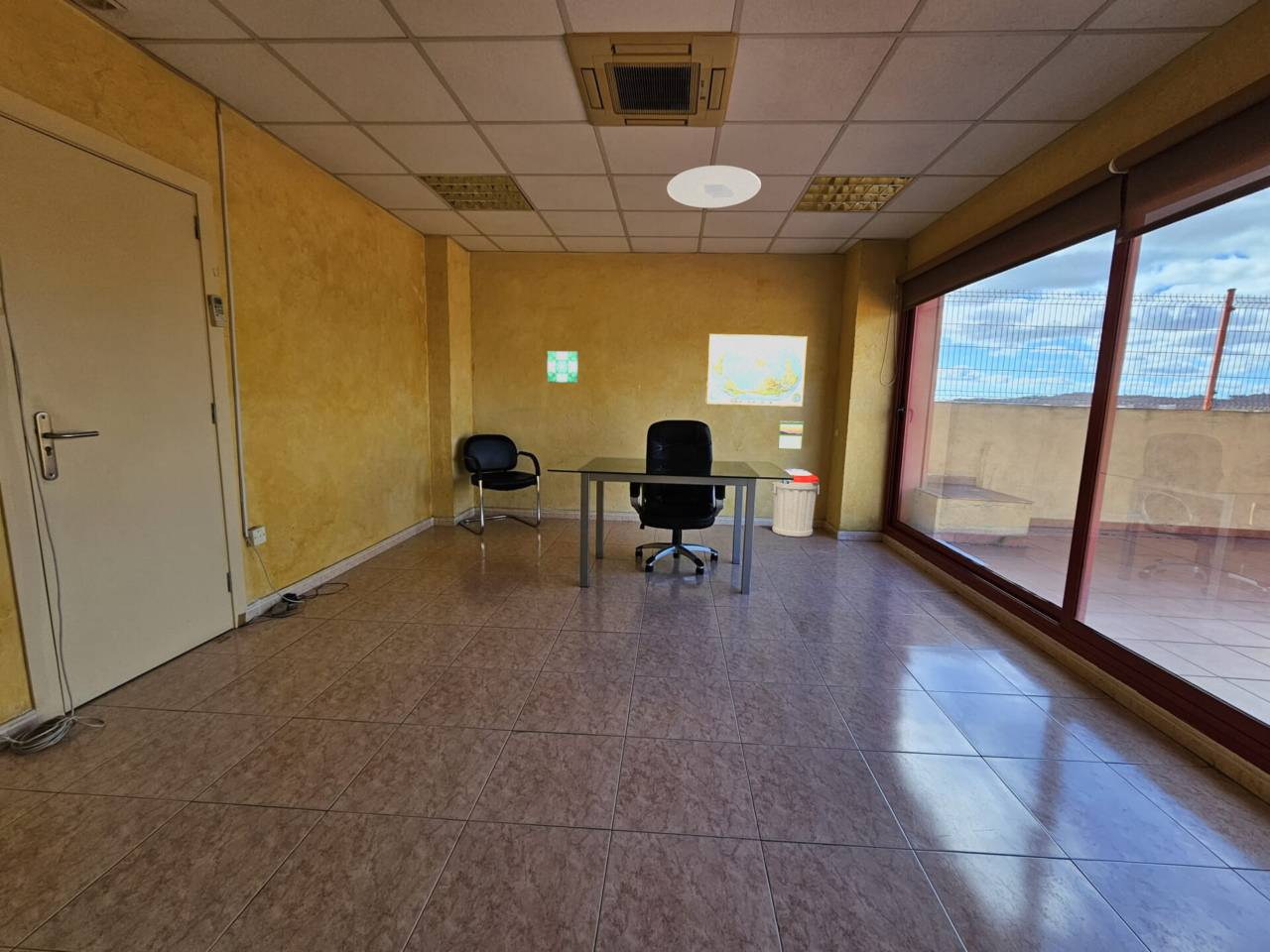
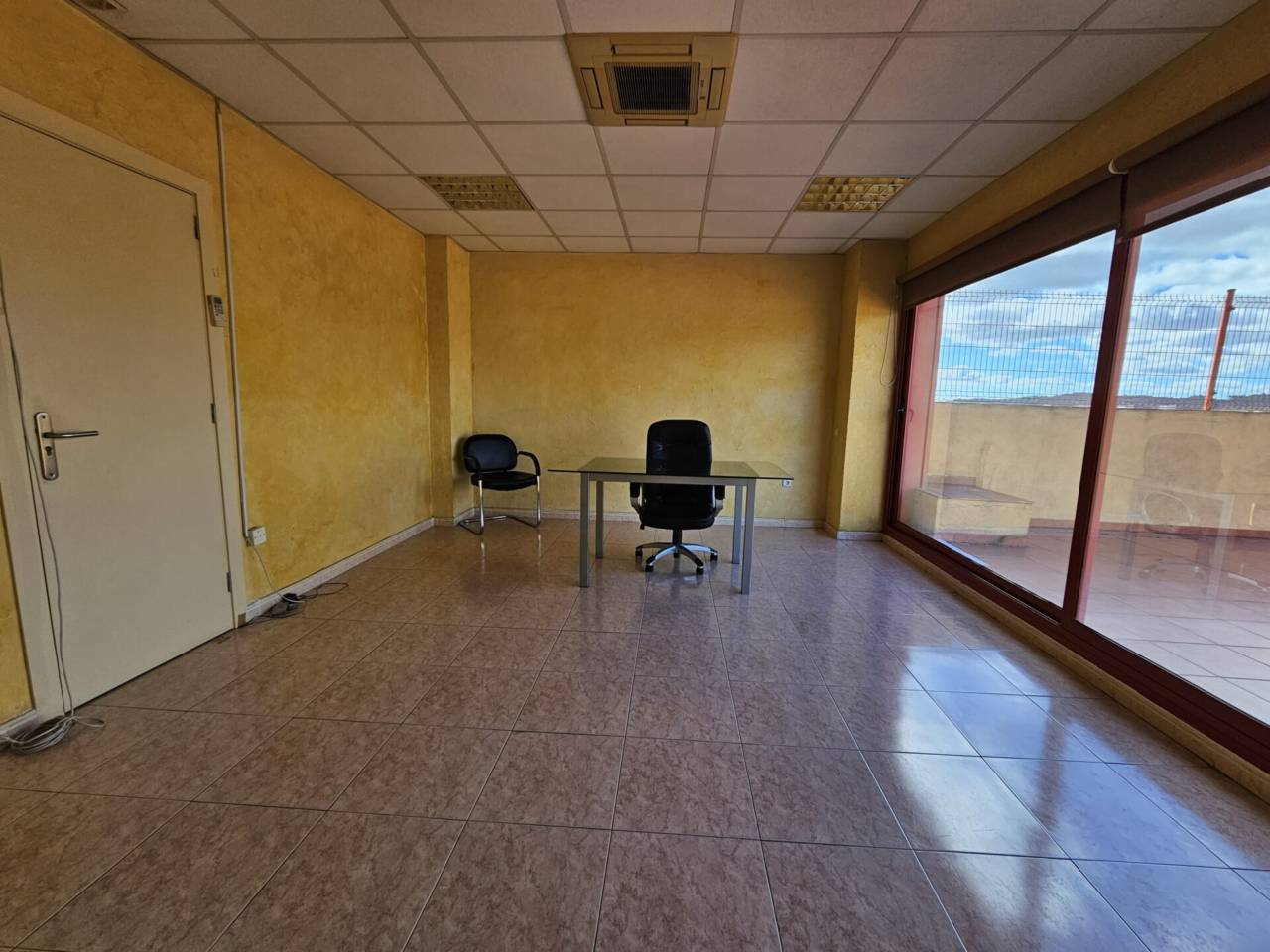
- world map [705,333,809,409]
- calendar [777,420,805,451]
- wall art [547,350,578,384]
- trash can [770,468,821,538]
- ceiling light [666,165,762,209]
